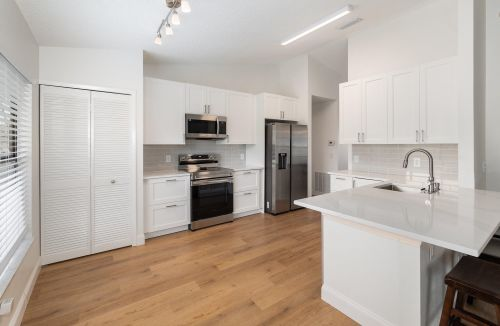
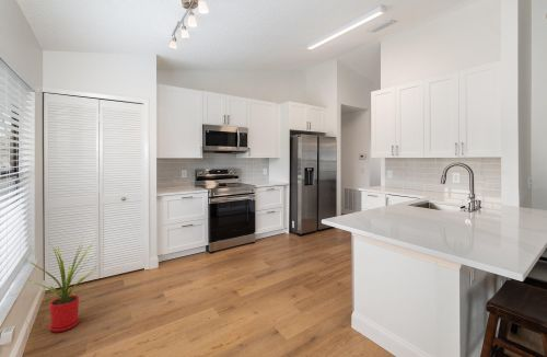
+ house plant [23,237,98,333]
